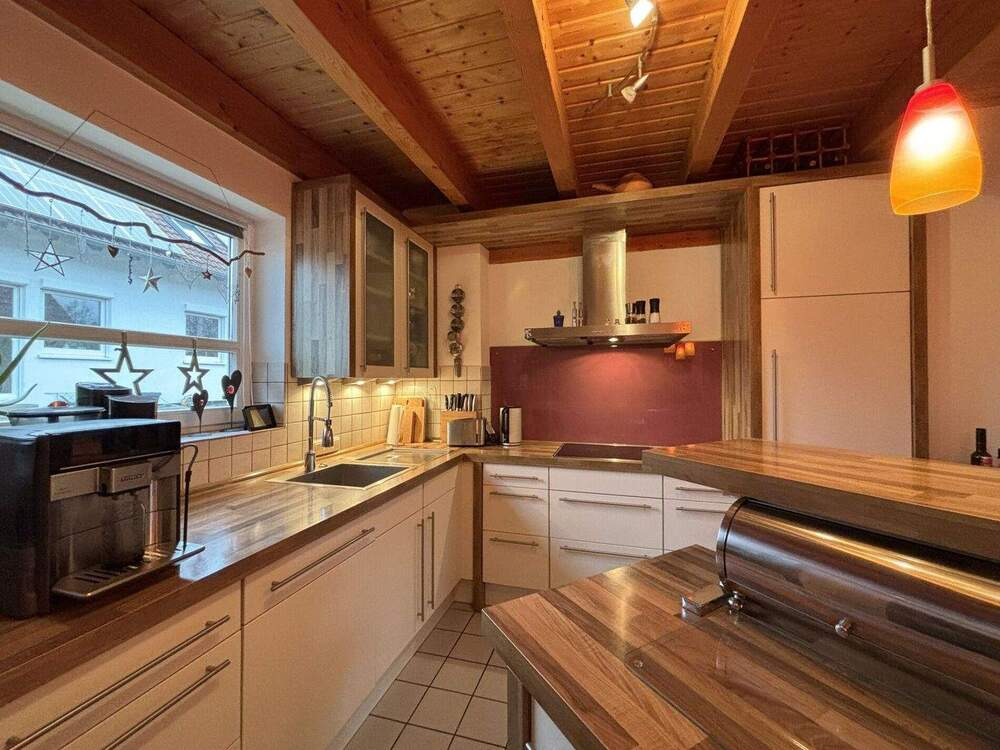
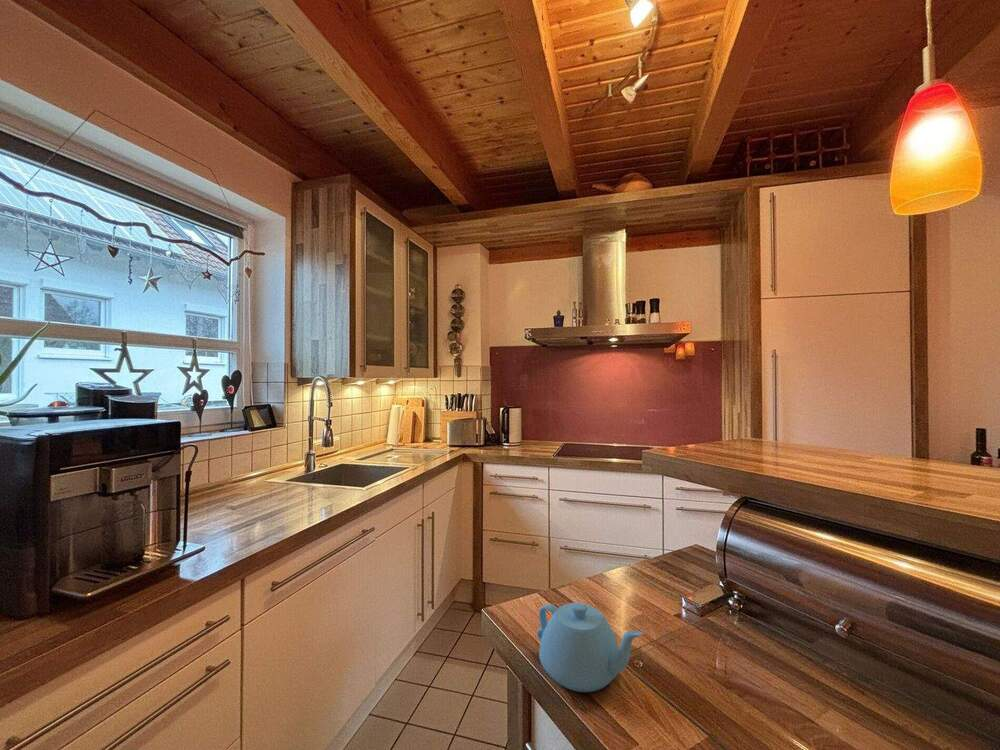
+ teapot [536,601,644,693]
